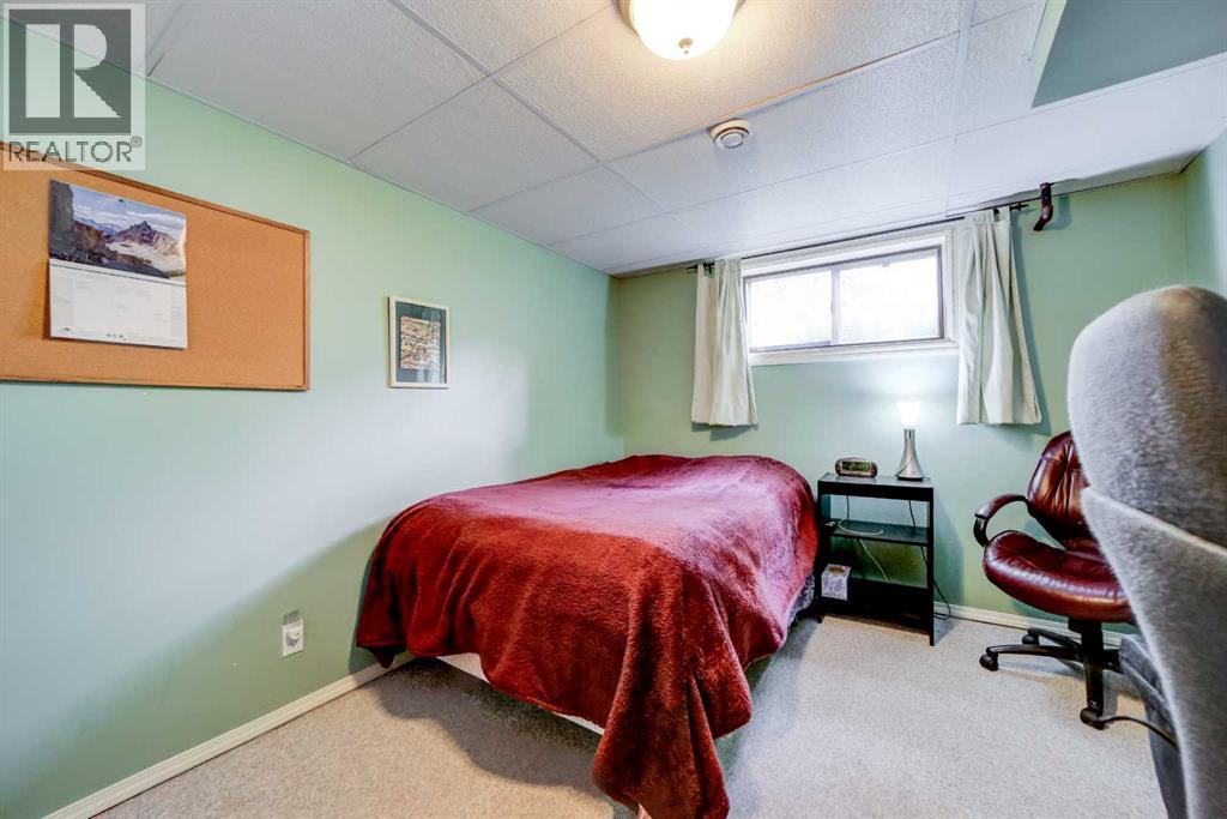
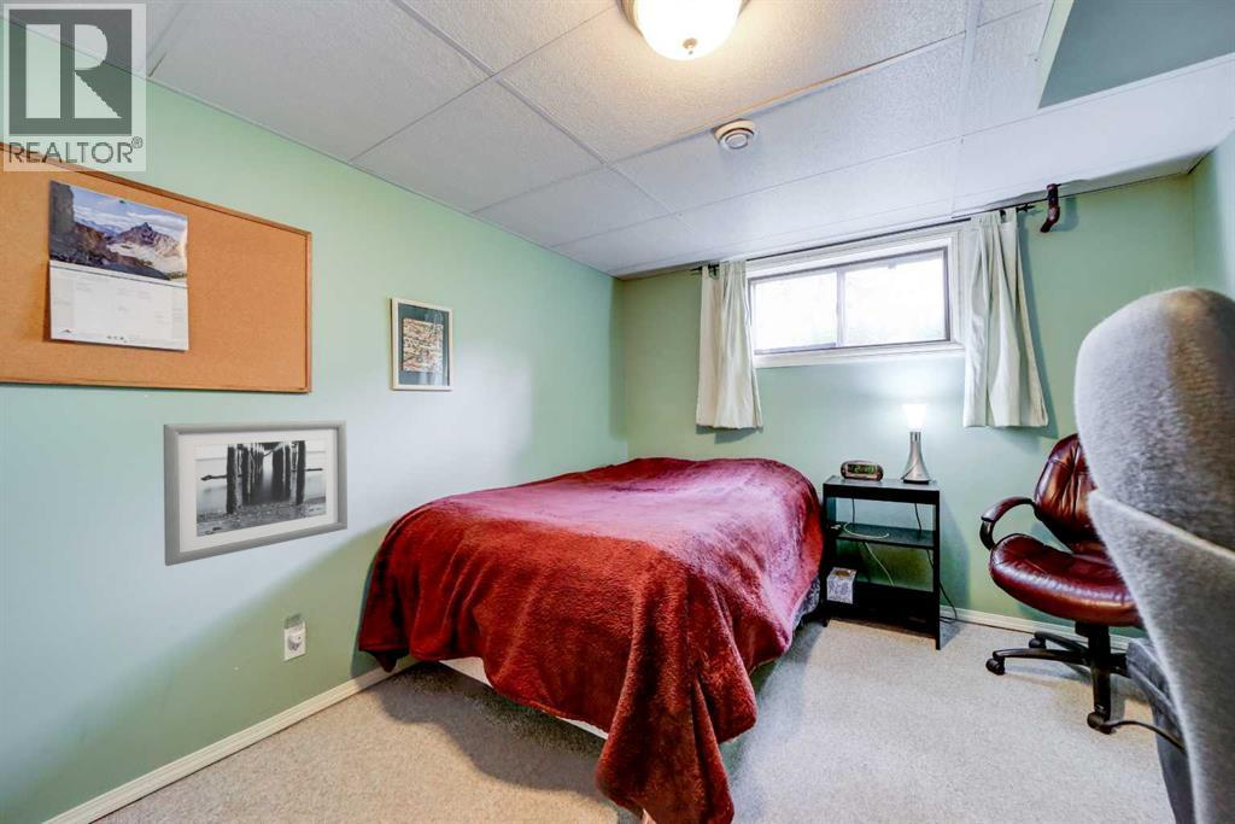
+ wall art [162,420,349,567]
